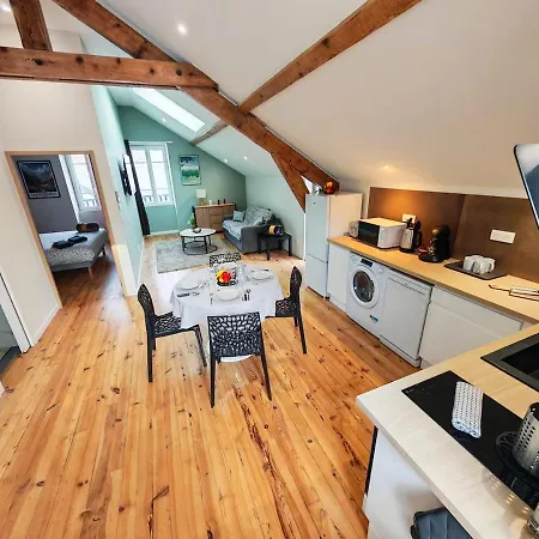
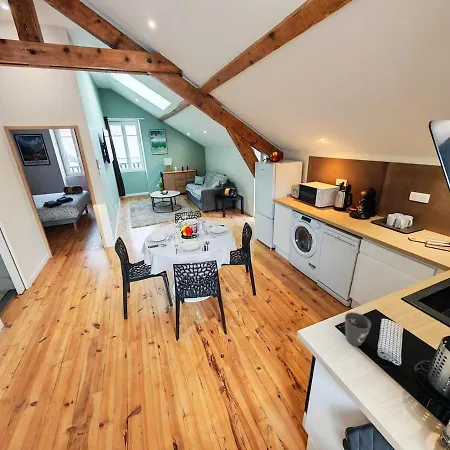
+ mug [344,311,372,347]
